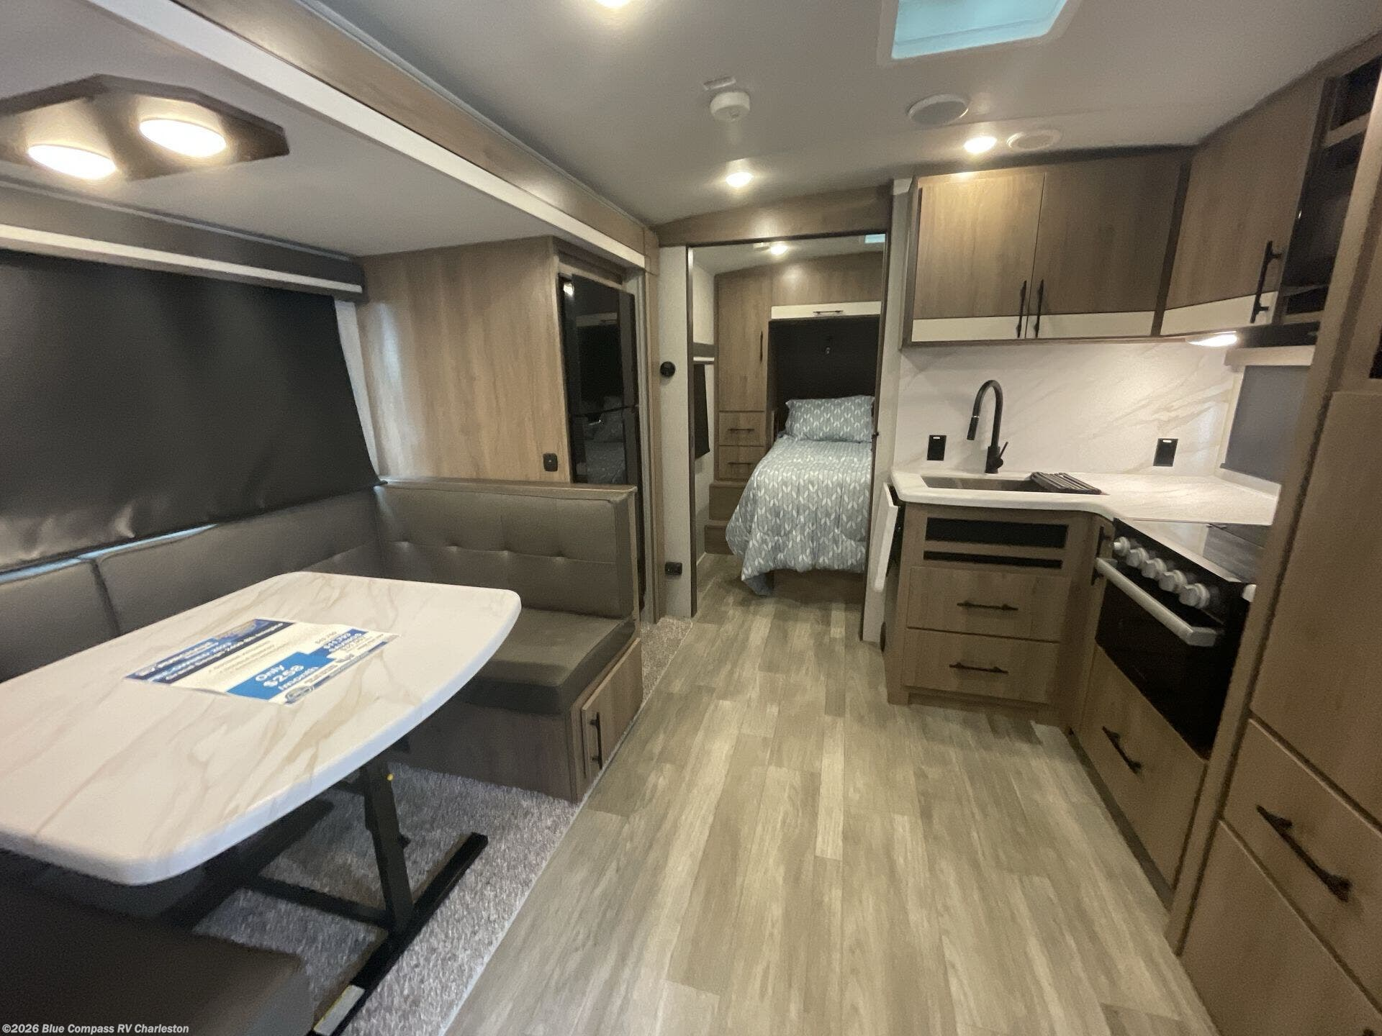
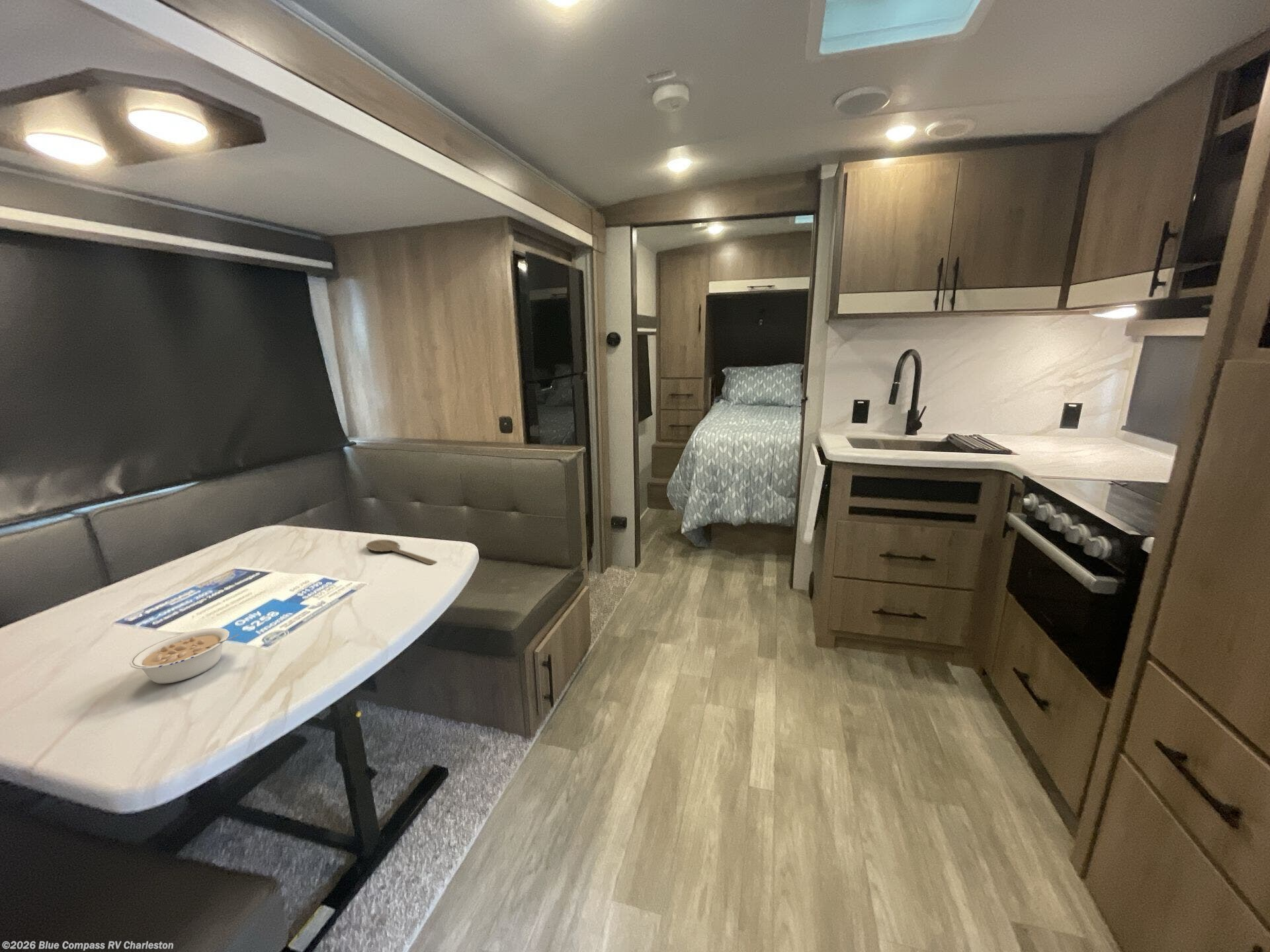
+ legume [129,627,240,684]
+ wooden spoon [365,539,438,565]
